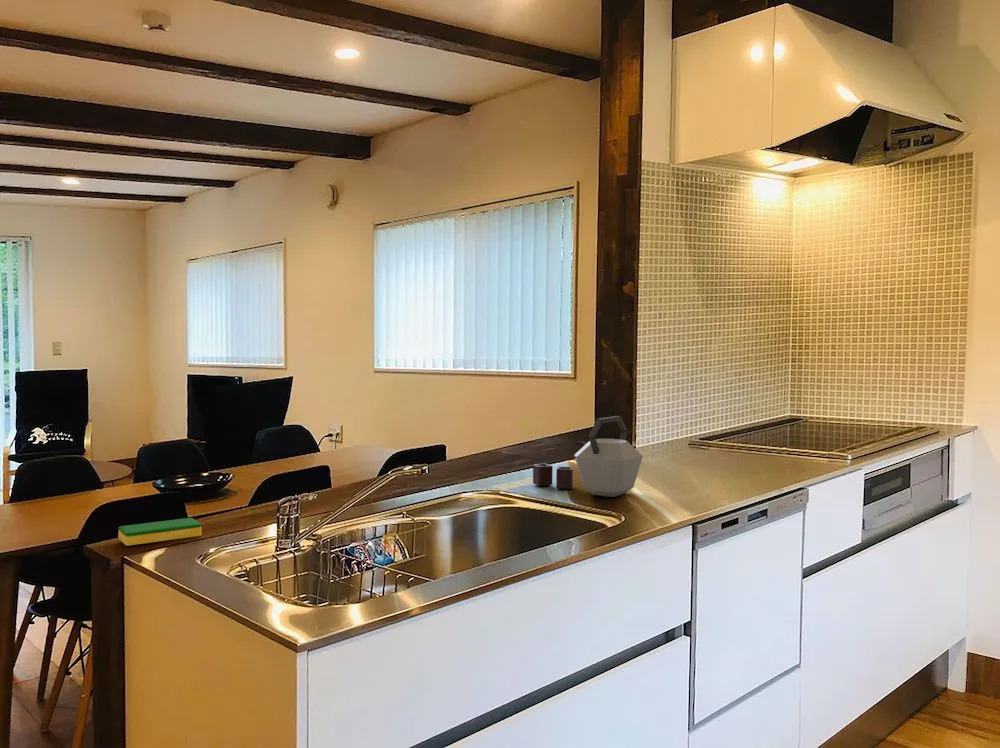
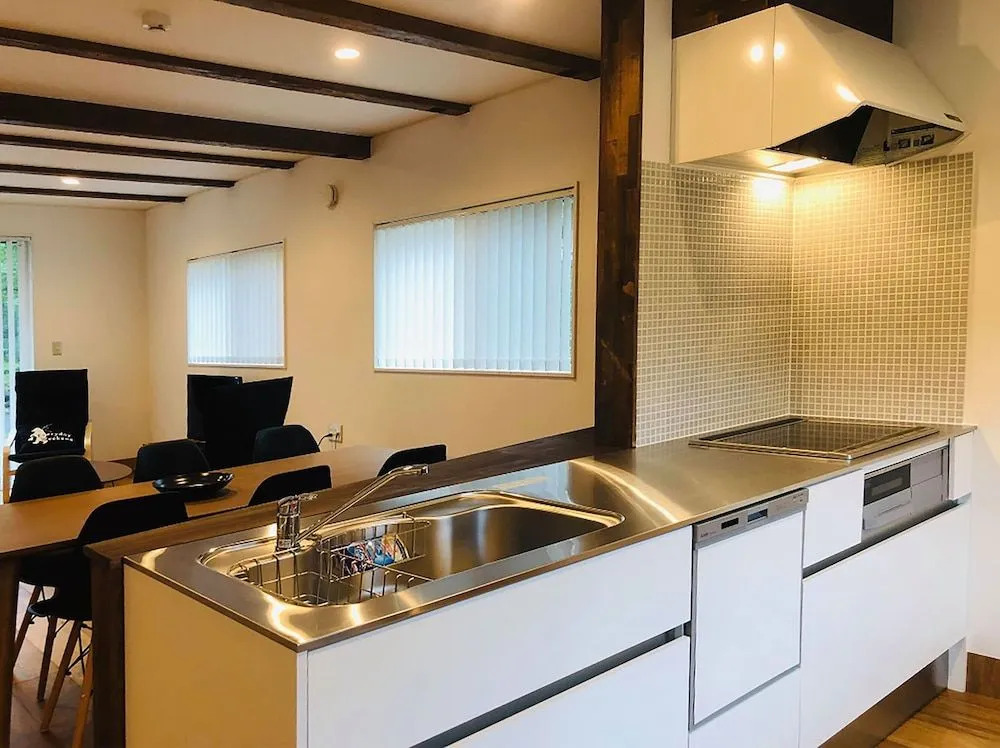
- kettle [532,415,644,498]
- dish sponge [117,517,203,547]
